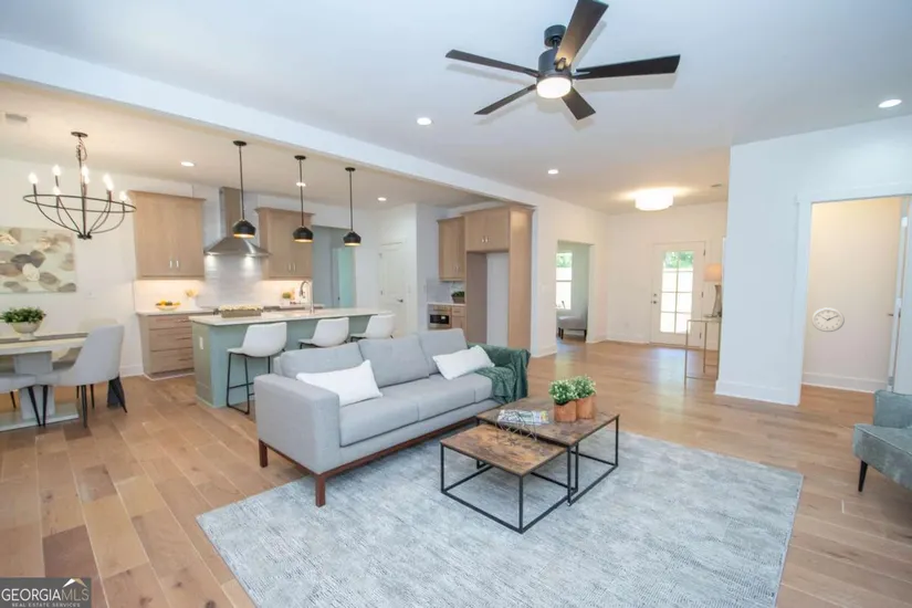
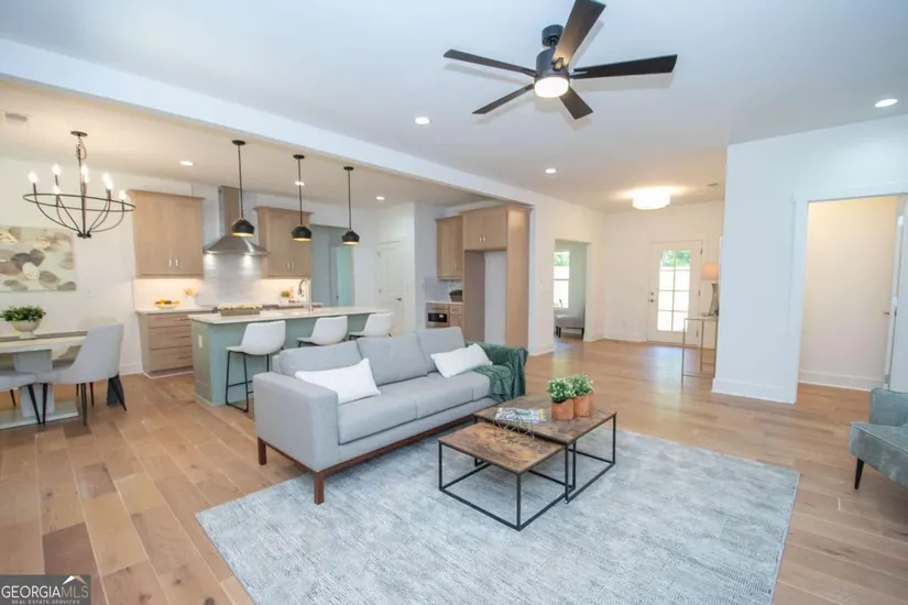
- wall clock [810,306,846,333]
